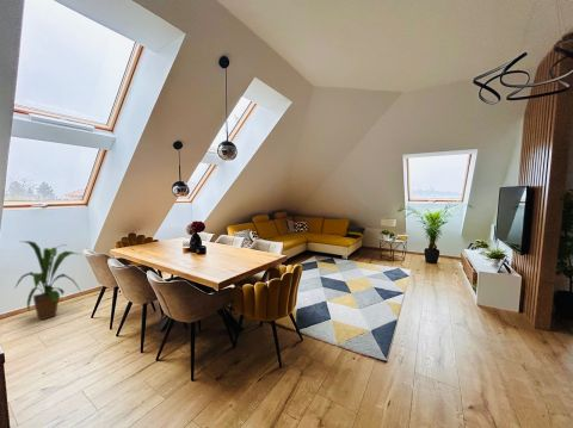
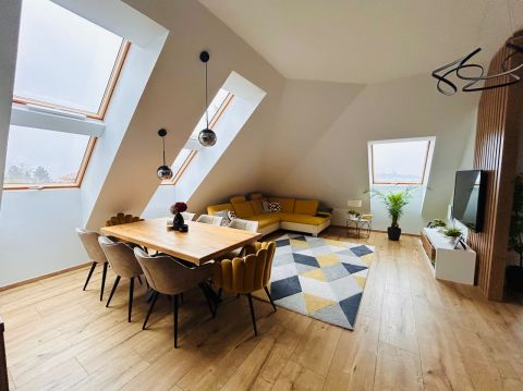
- house plant [14,240,82,321]
